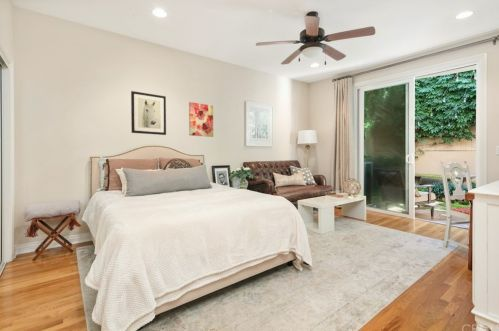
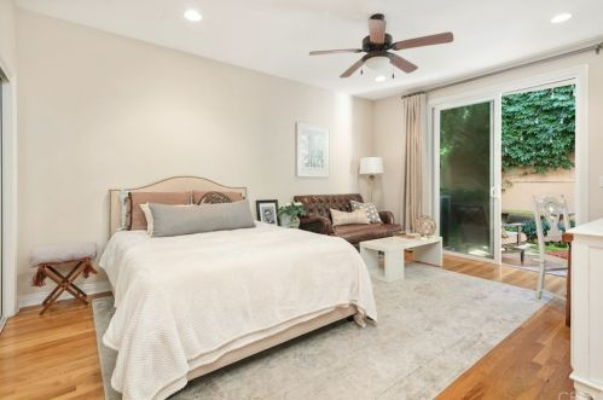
- wall art [130,90,167,136]
- wall art [188,101,214,138]
